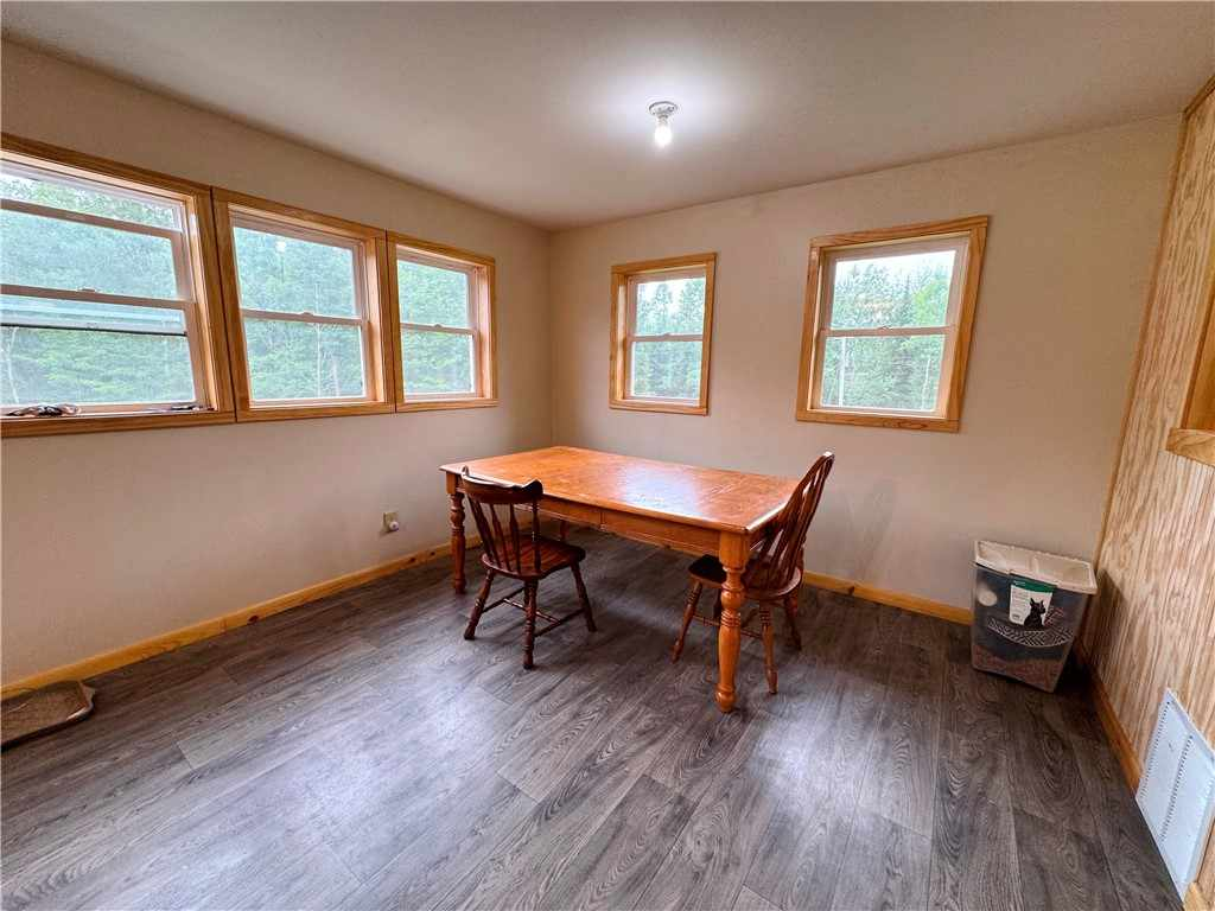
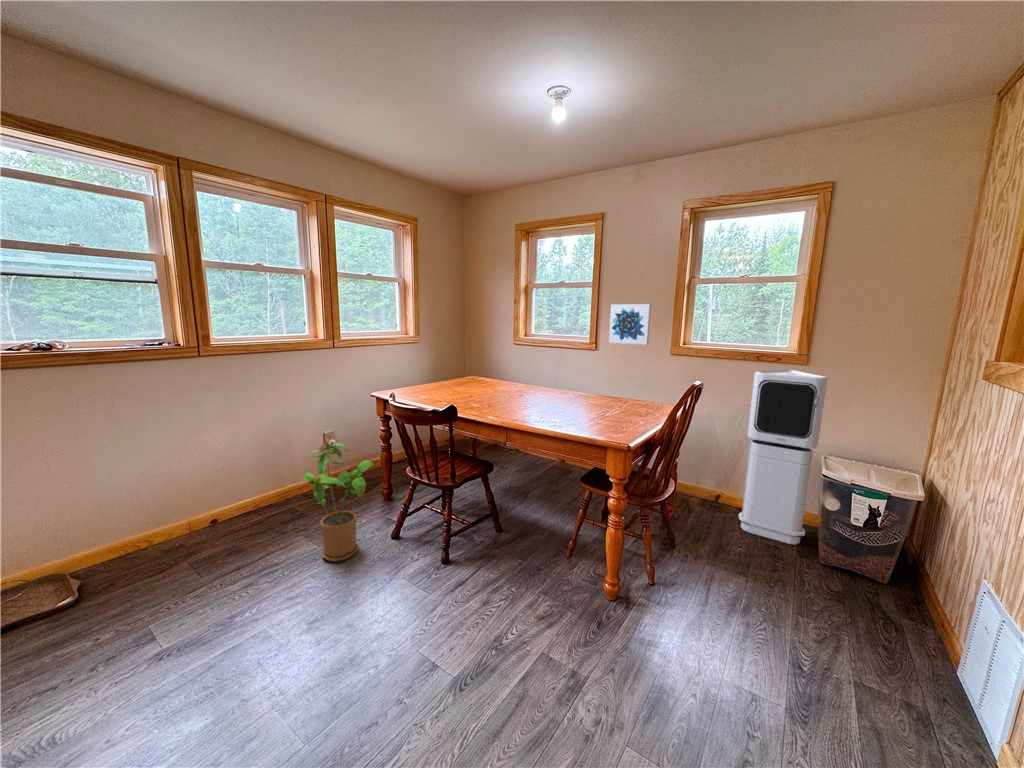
+ air purifier [737,369,829,546]
+ wall art [608,303,652,346]
+ house plant [302,442,375,562]
